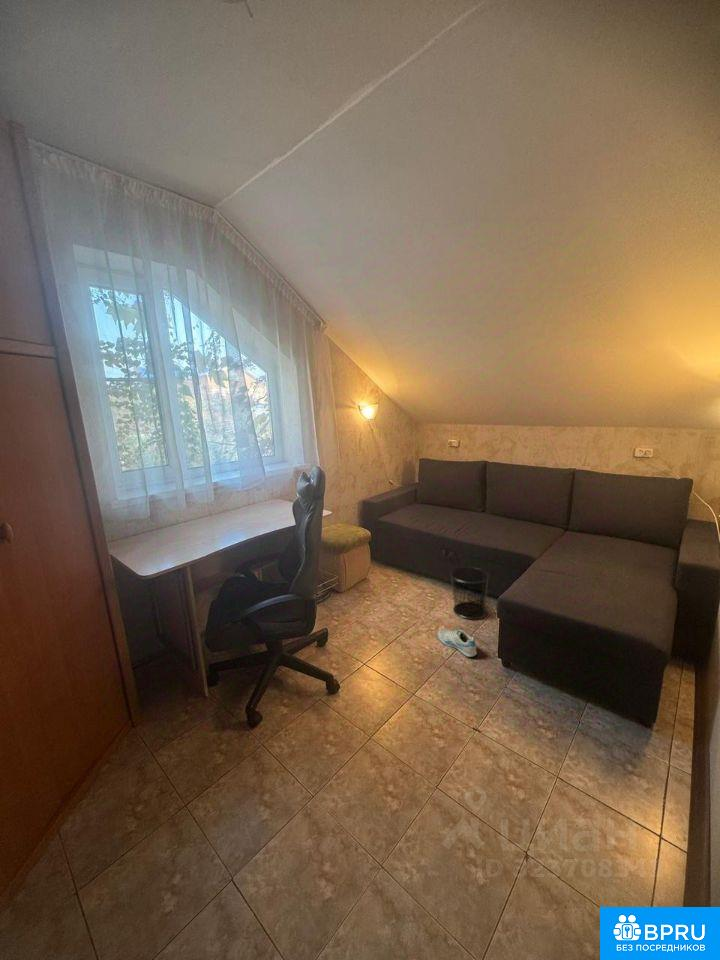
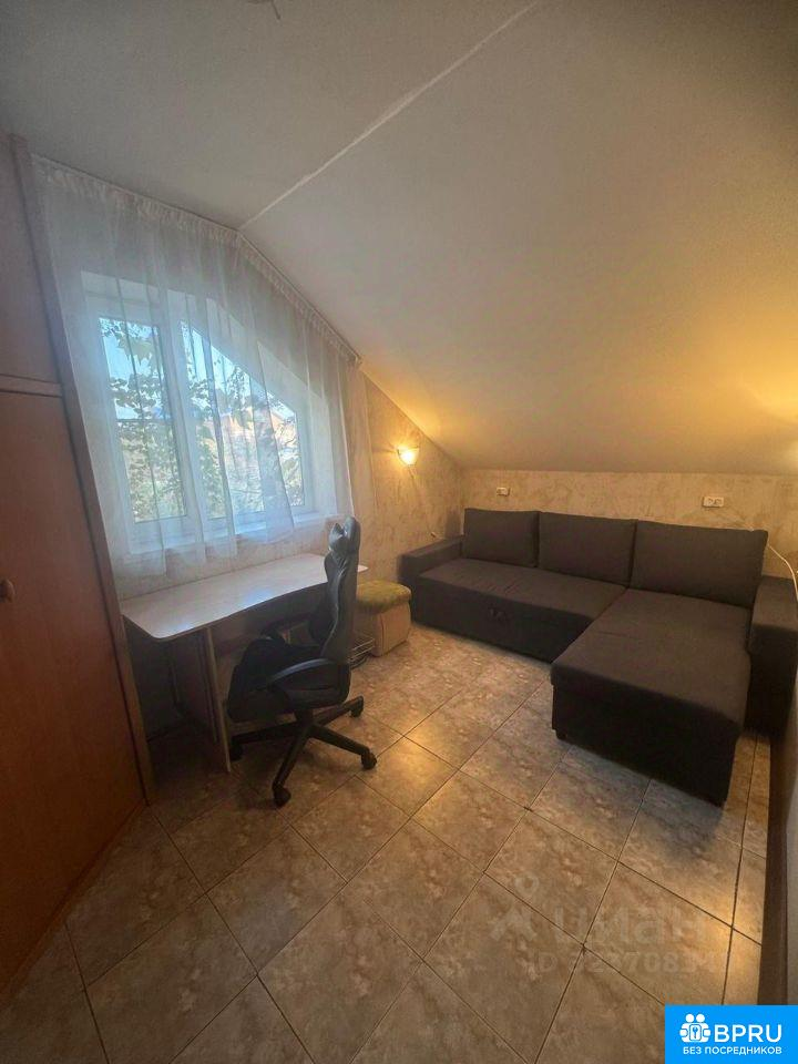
- sneaker [437,628,478,658]
- waste bin [449,566,490,620]
